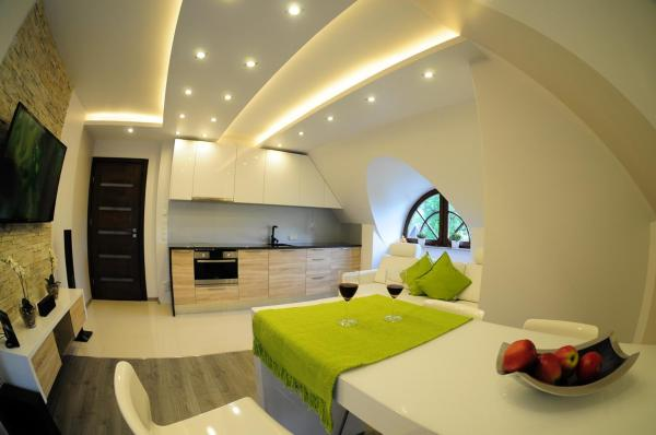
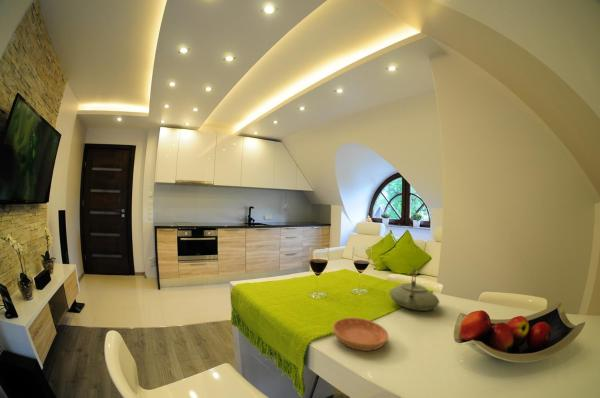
+ teapot [388,267,440,312]
+ saucer [332,317,389,352]
